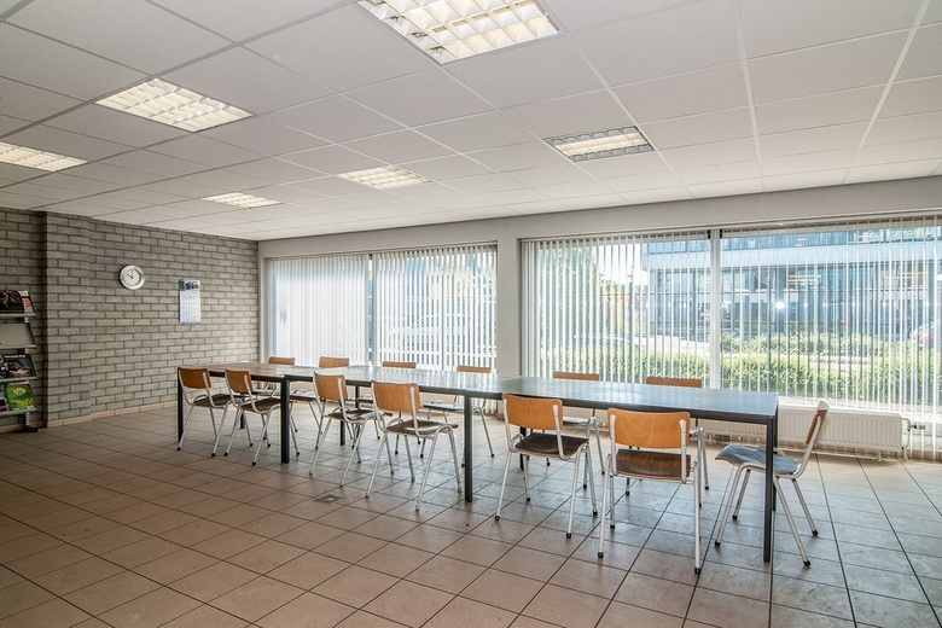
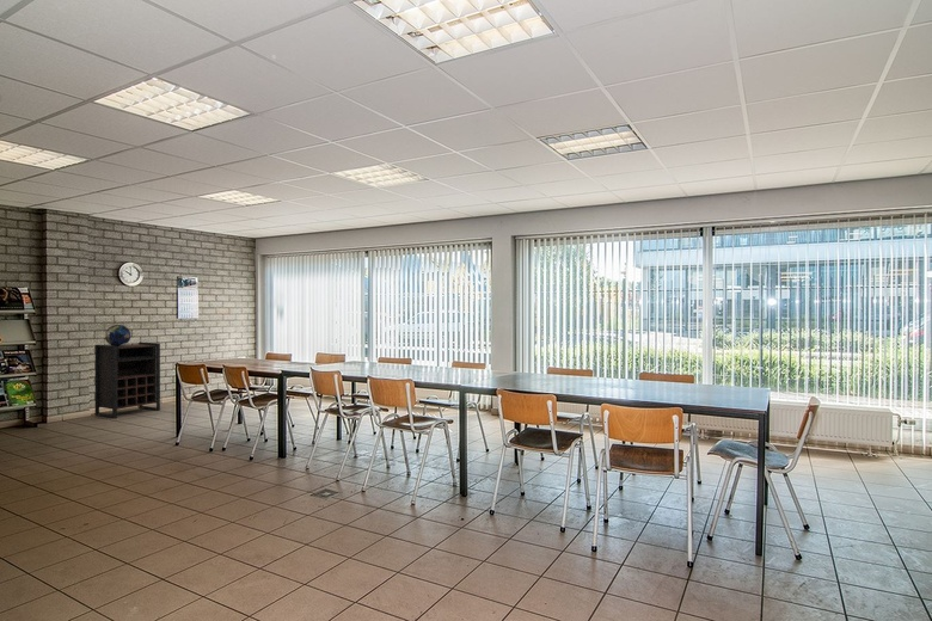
+ shelving unit [94,342,161,419]
+ globe [104,324,133,346]
